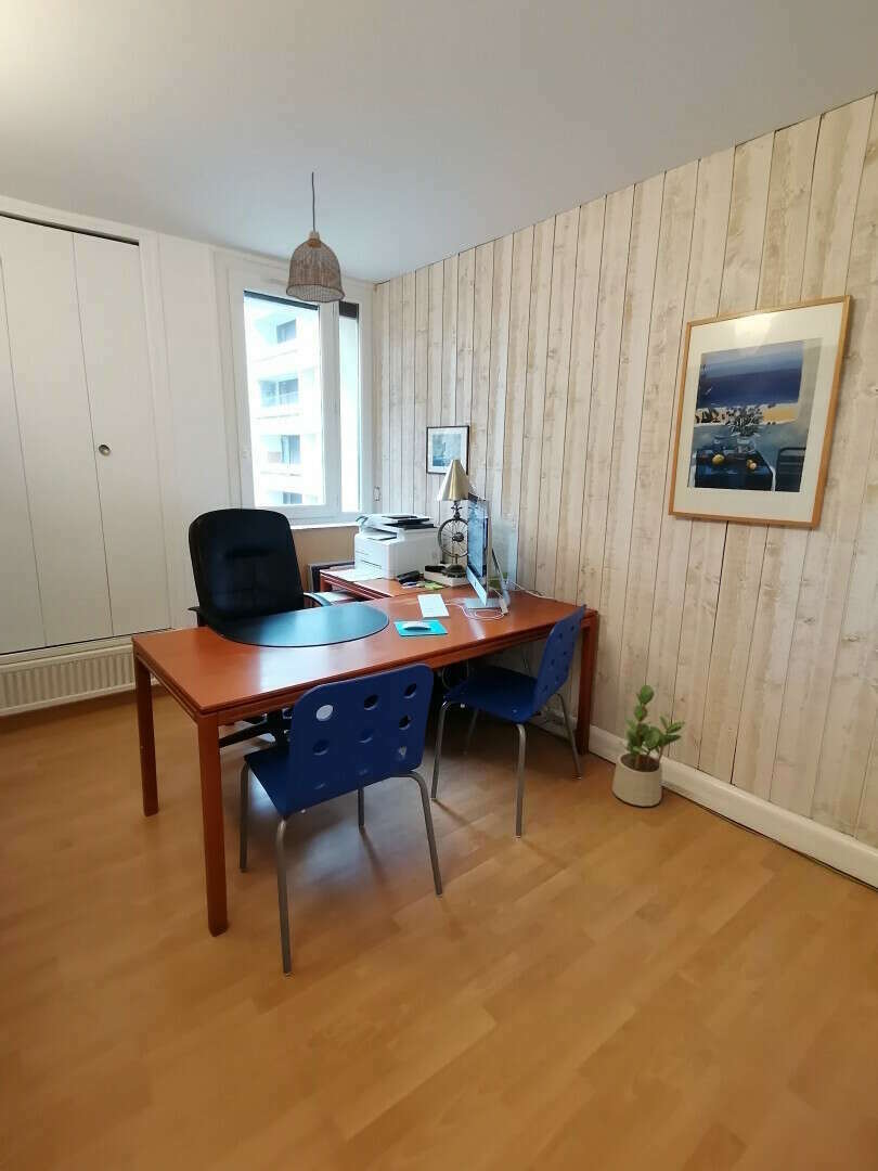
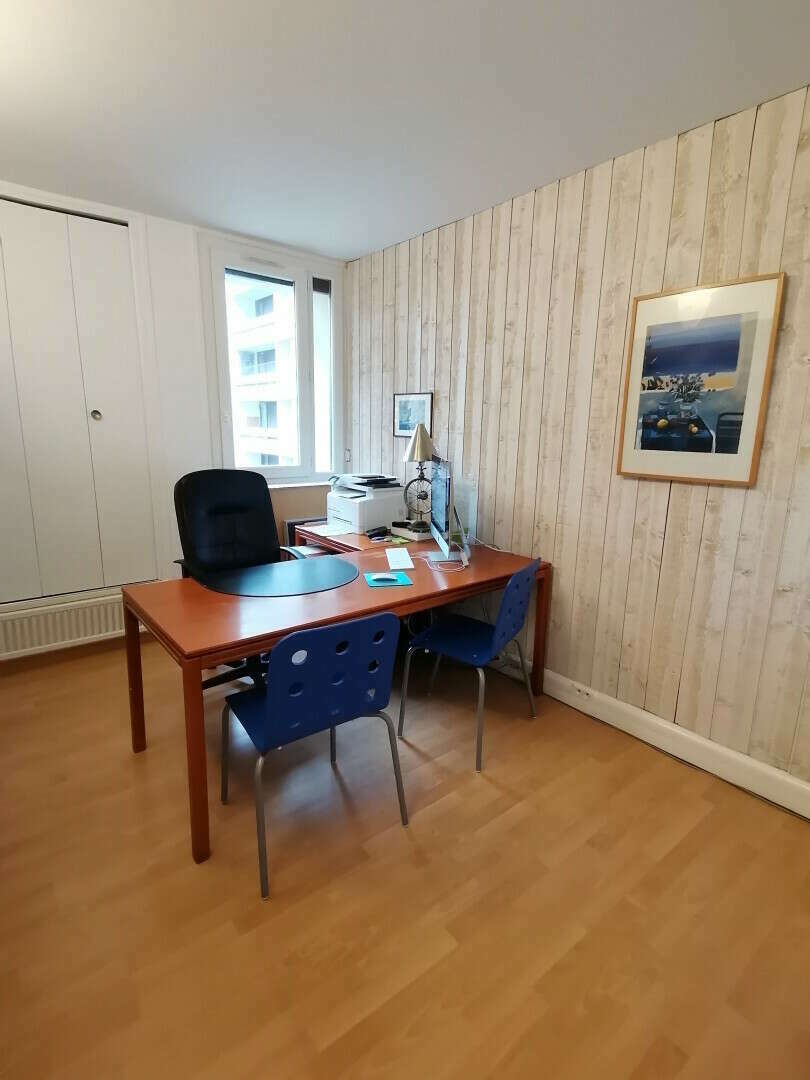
- pendant lamp [285,171,346,305]
- potted plant [611,684,687,808]
